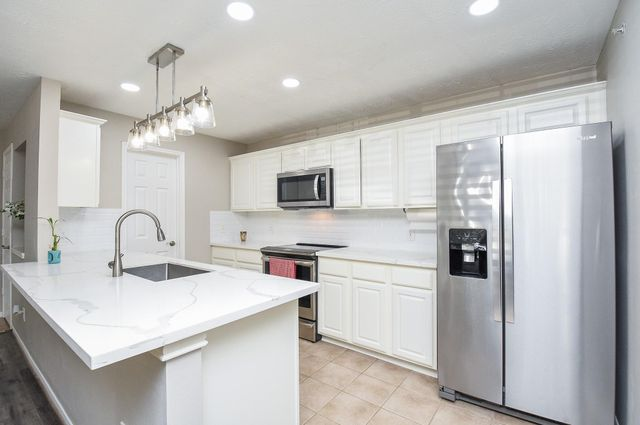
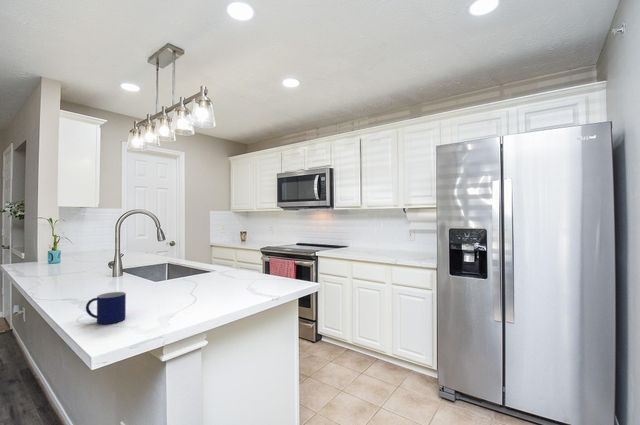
+ mug [85,291,127,325]
